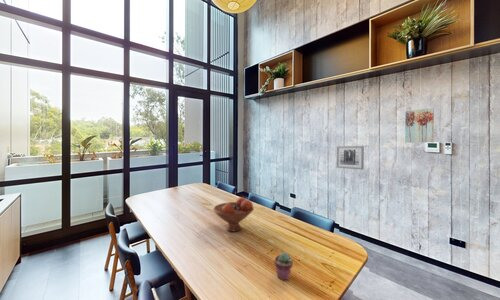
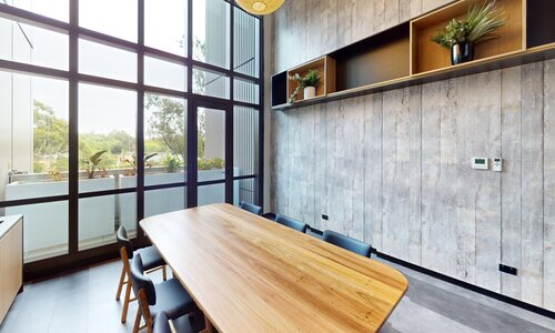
- wall art [335,145,365,171]
- fruit bowl [212,196,255,233]
- potted succulent [273,252,294,281]
- wall art [404,107,435,144]
